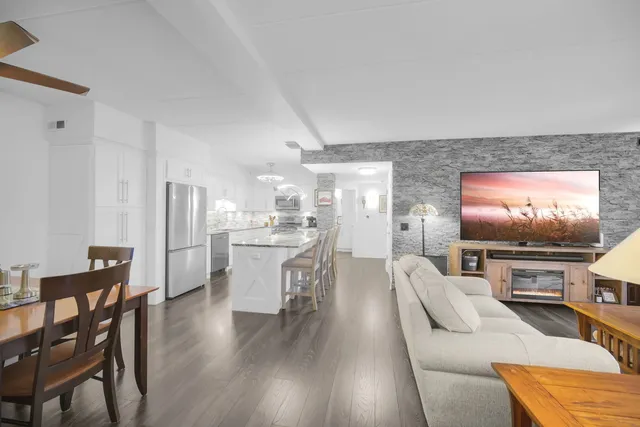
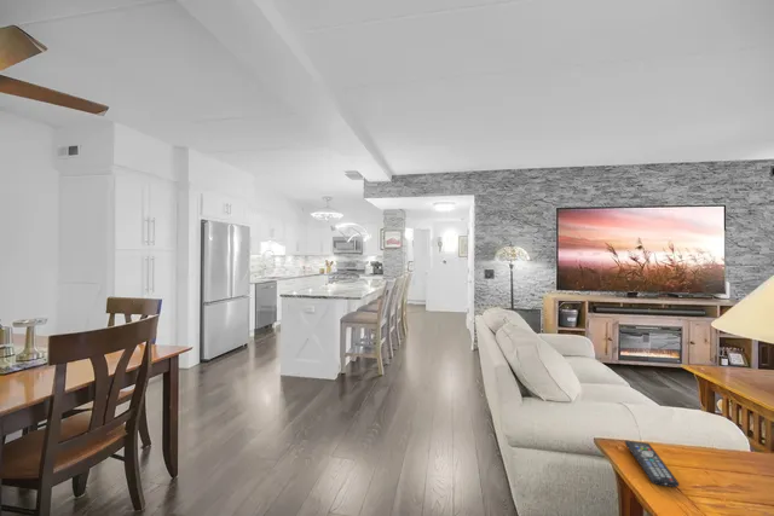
+ remote control [624,440,681,488]
